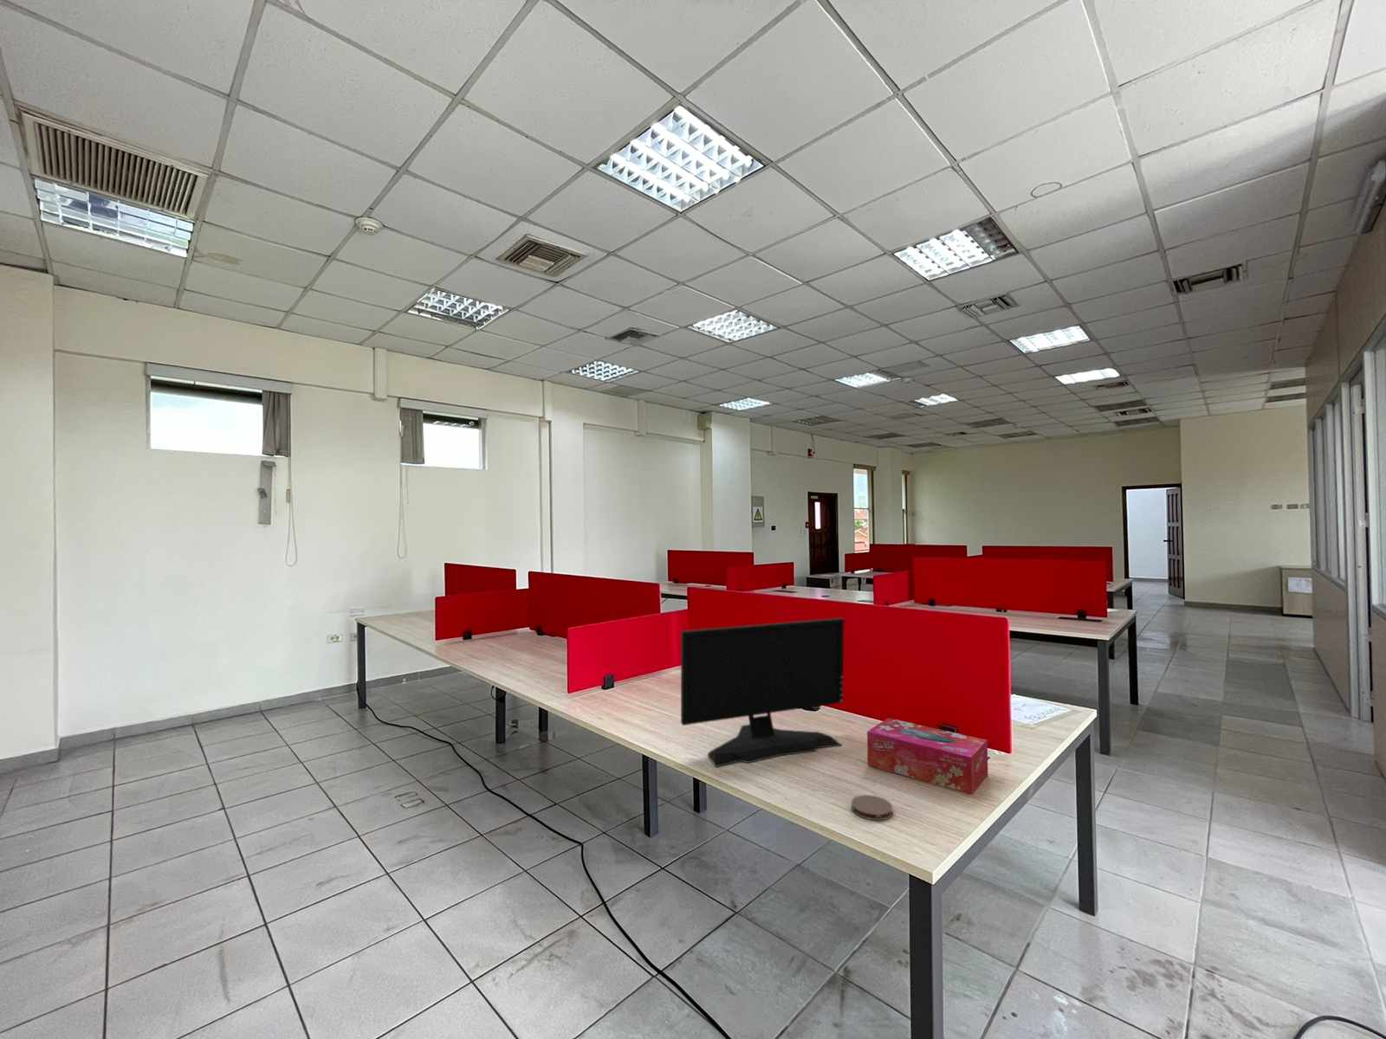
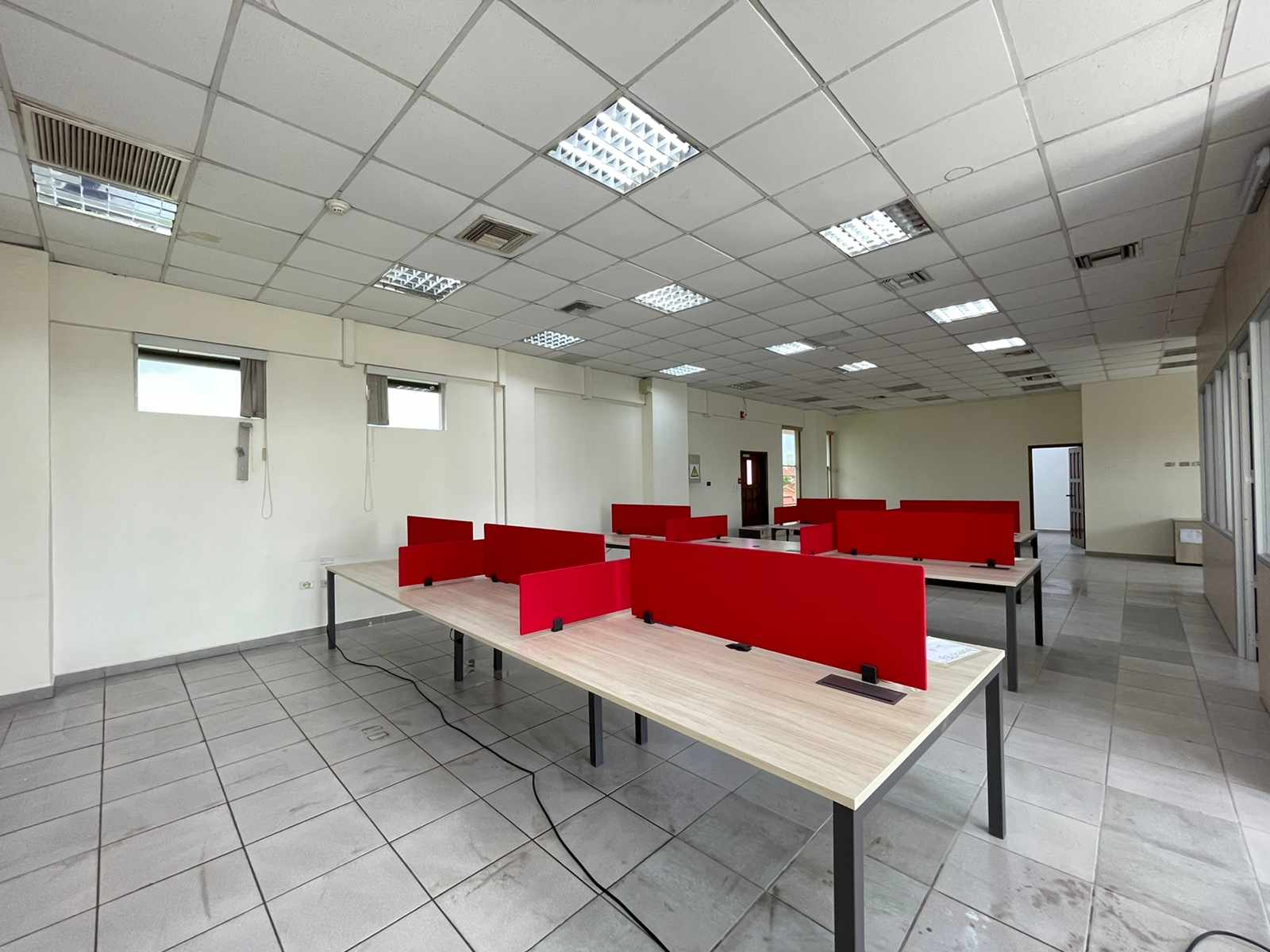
- coaster [850,793,894,821]
- tissue box [867,718,989,796]
- computer monitor [680,618,846,768]
